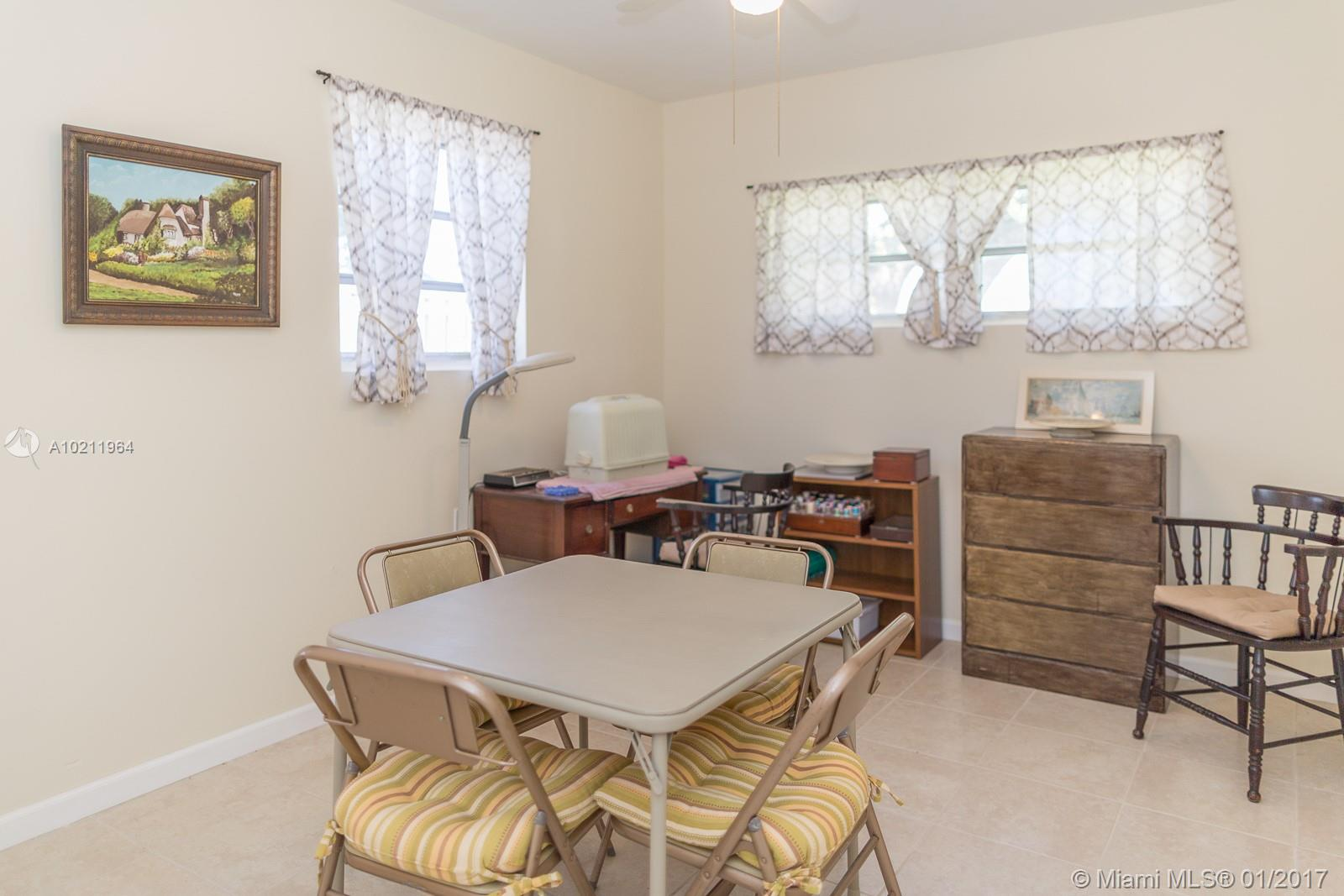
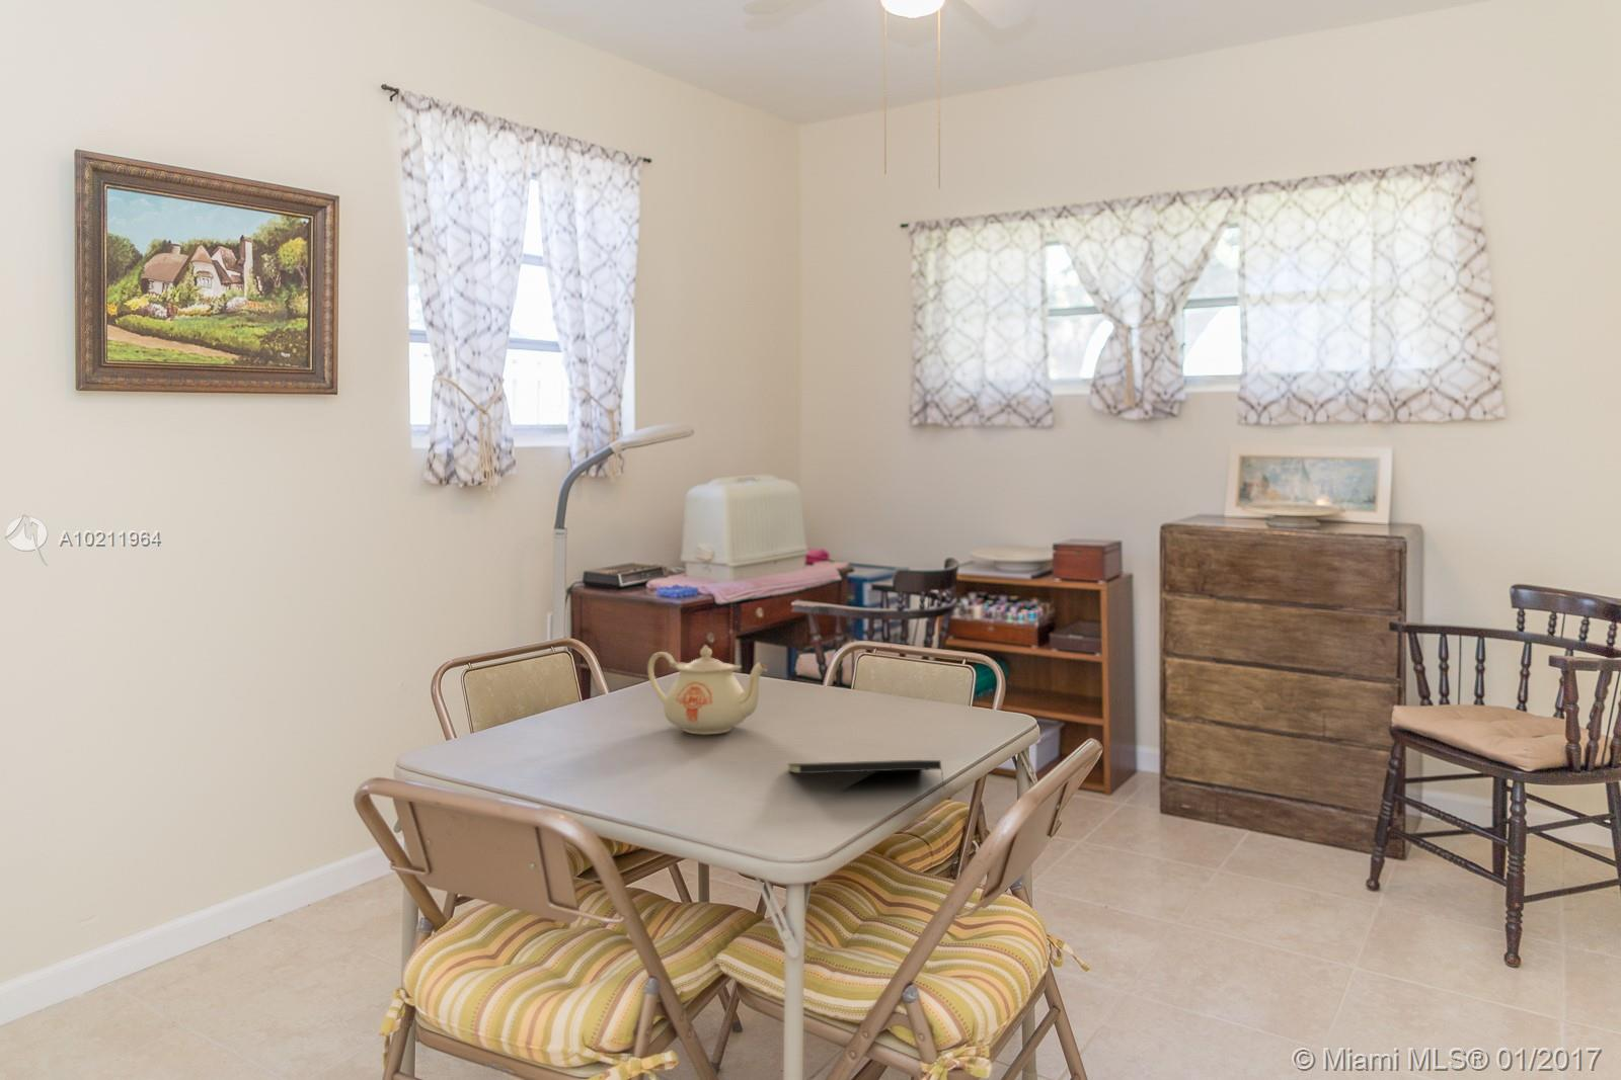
+ teapot [646,644,768,735]
+ notepad [788,759,946,788]
